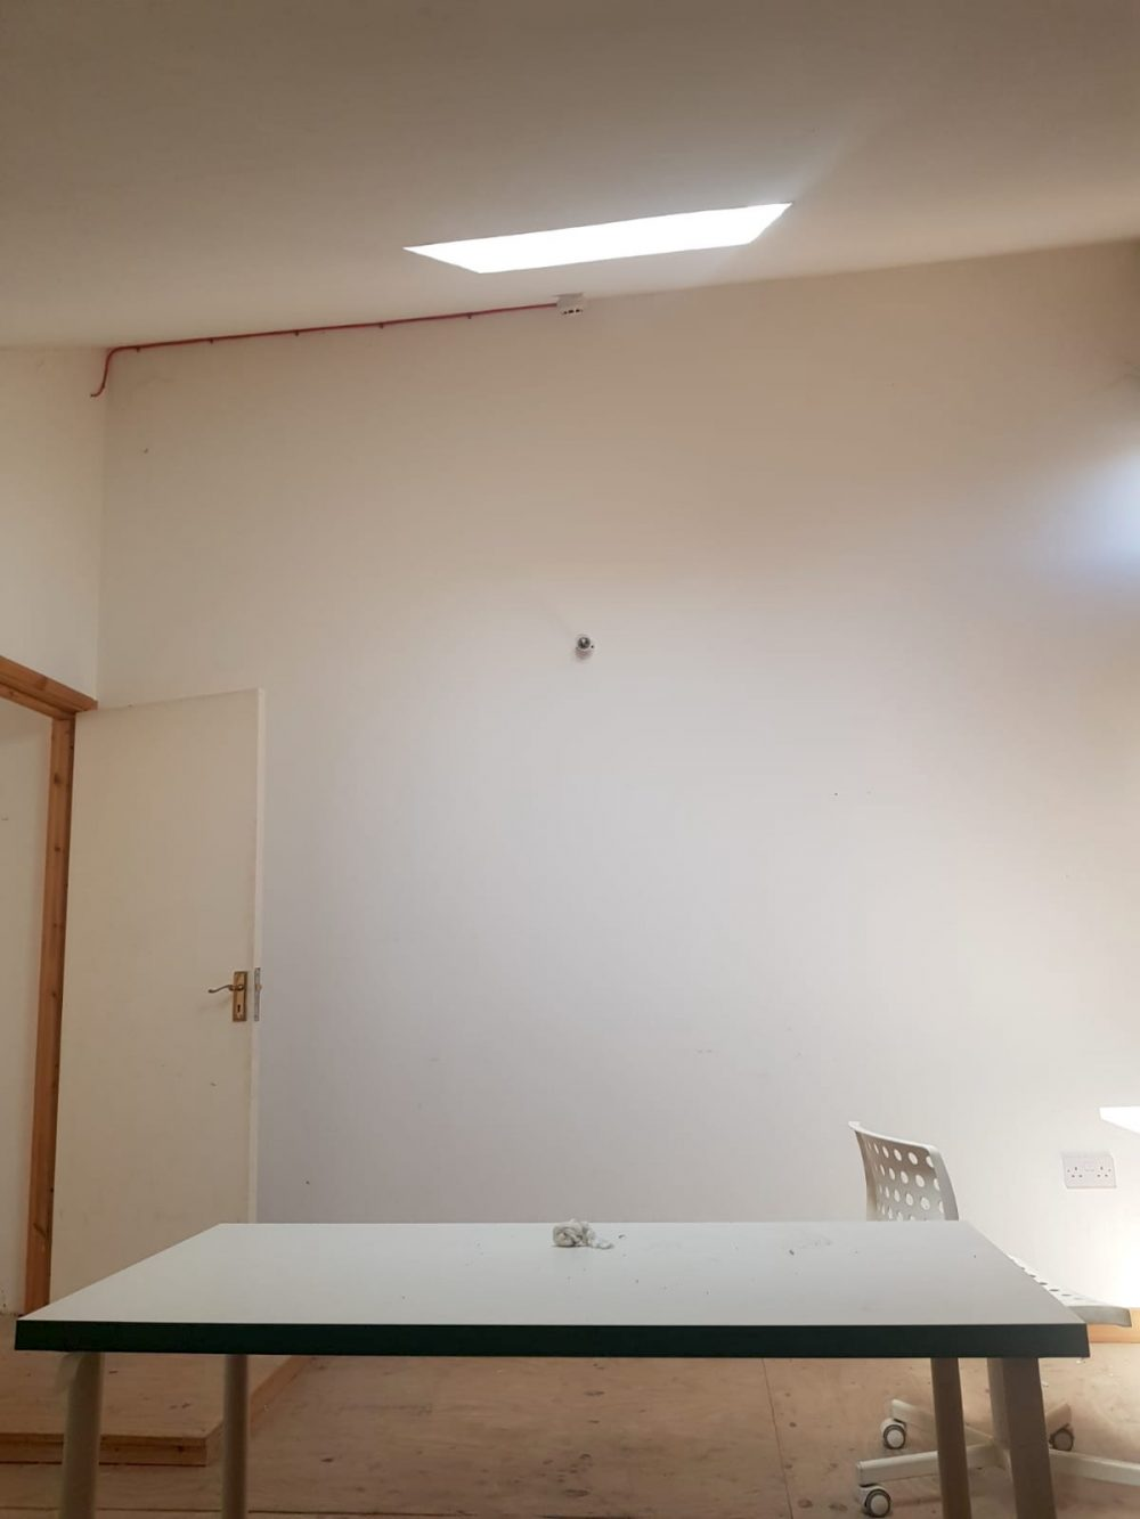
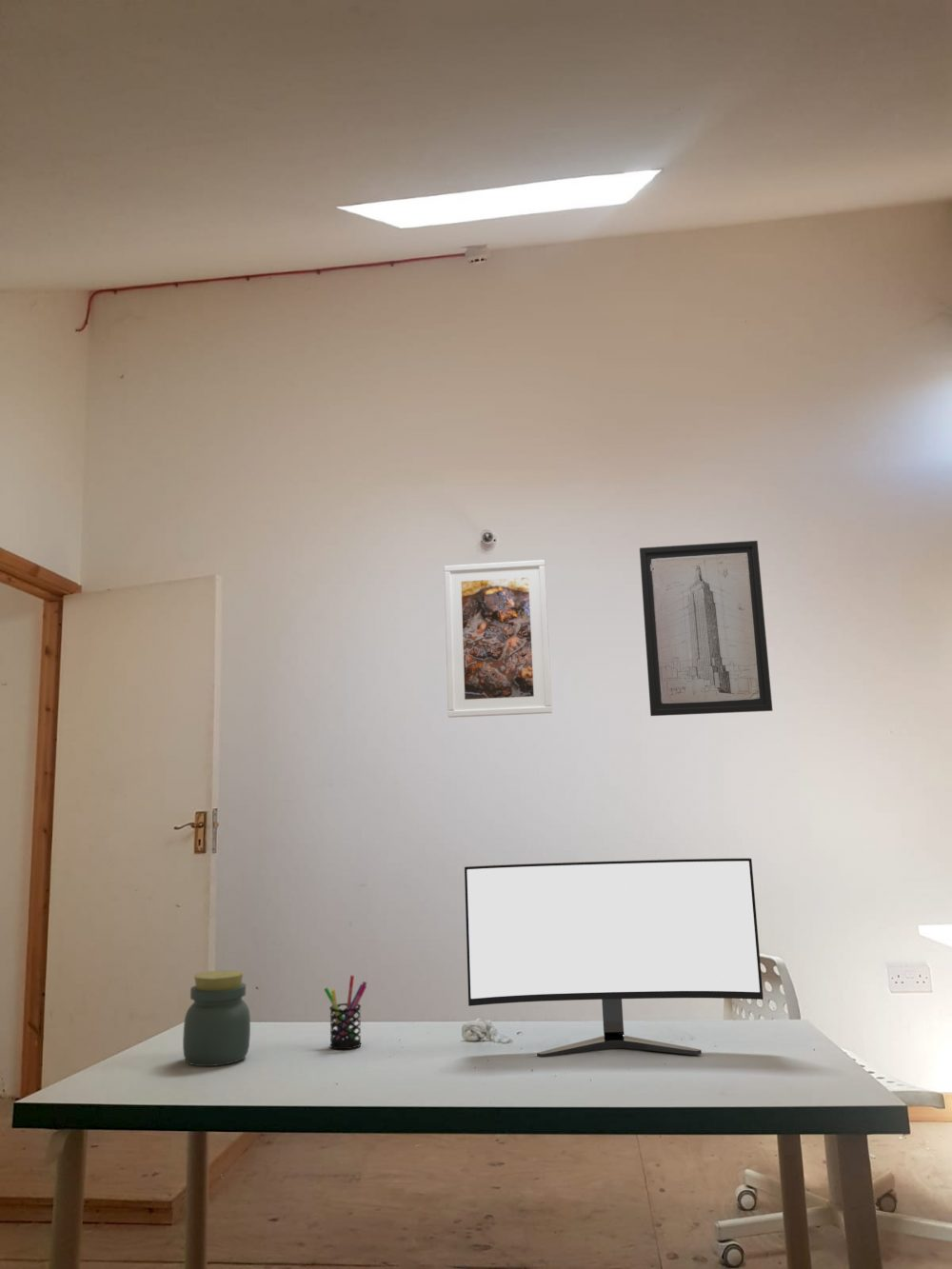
+ pen holder [323,975,367,1050]
+ wall art [639,540,774,717]
+ jar [182,969,251,1067]
+ monitor [464,857,764,1058]
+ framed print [443,559,553,719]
